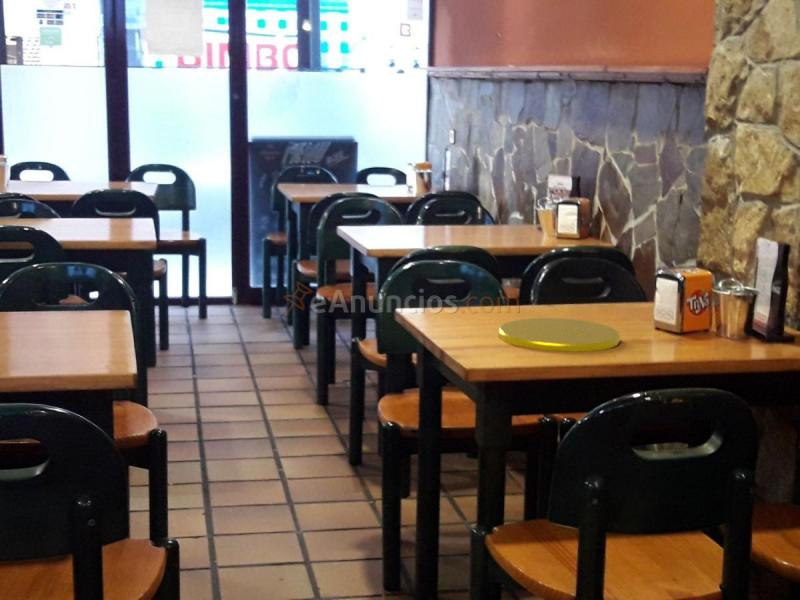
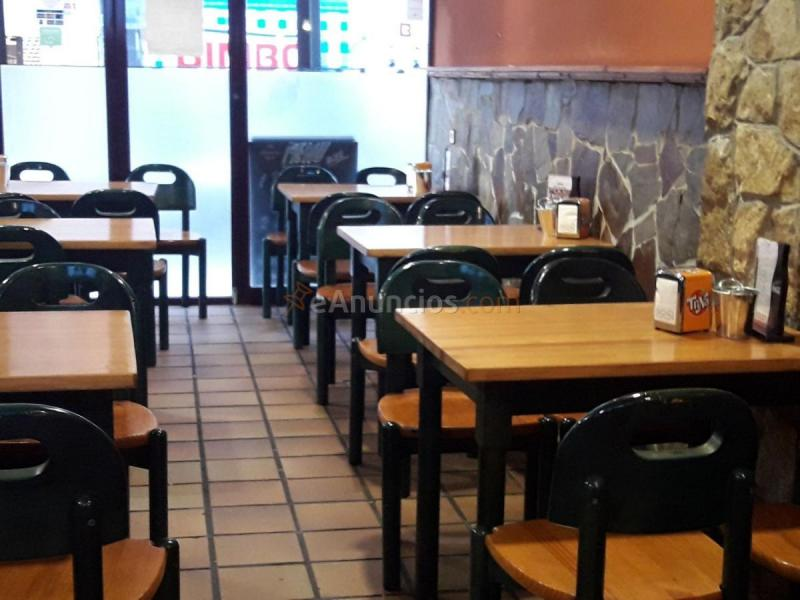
- plate [498,317,621,353]
